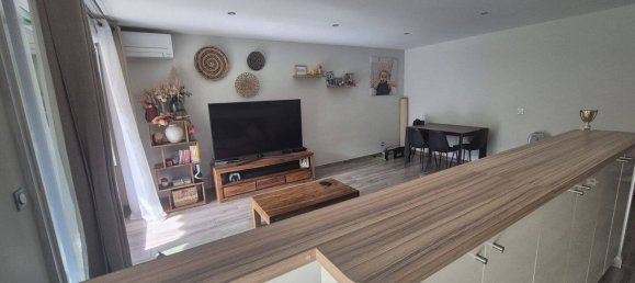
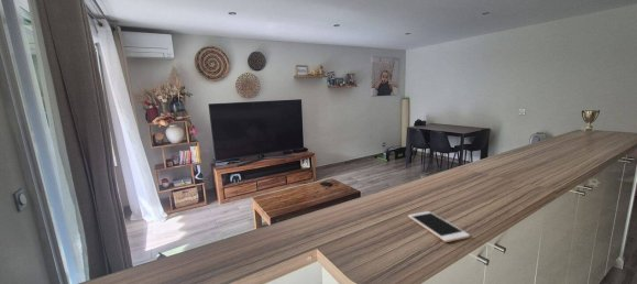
+ cell phone [407,210,471,243]
